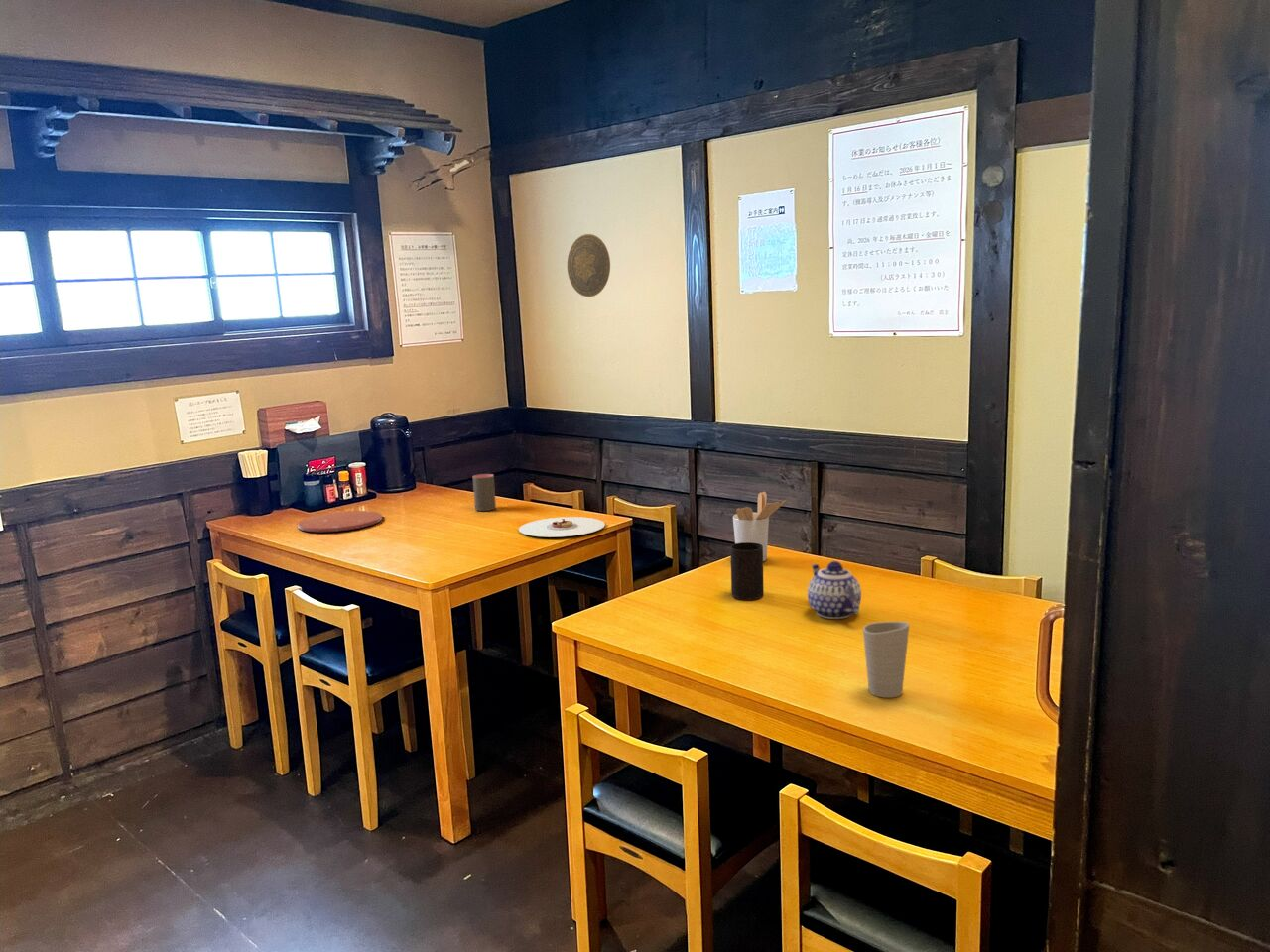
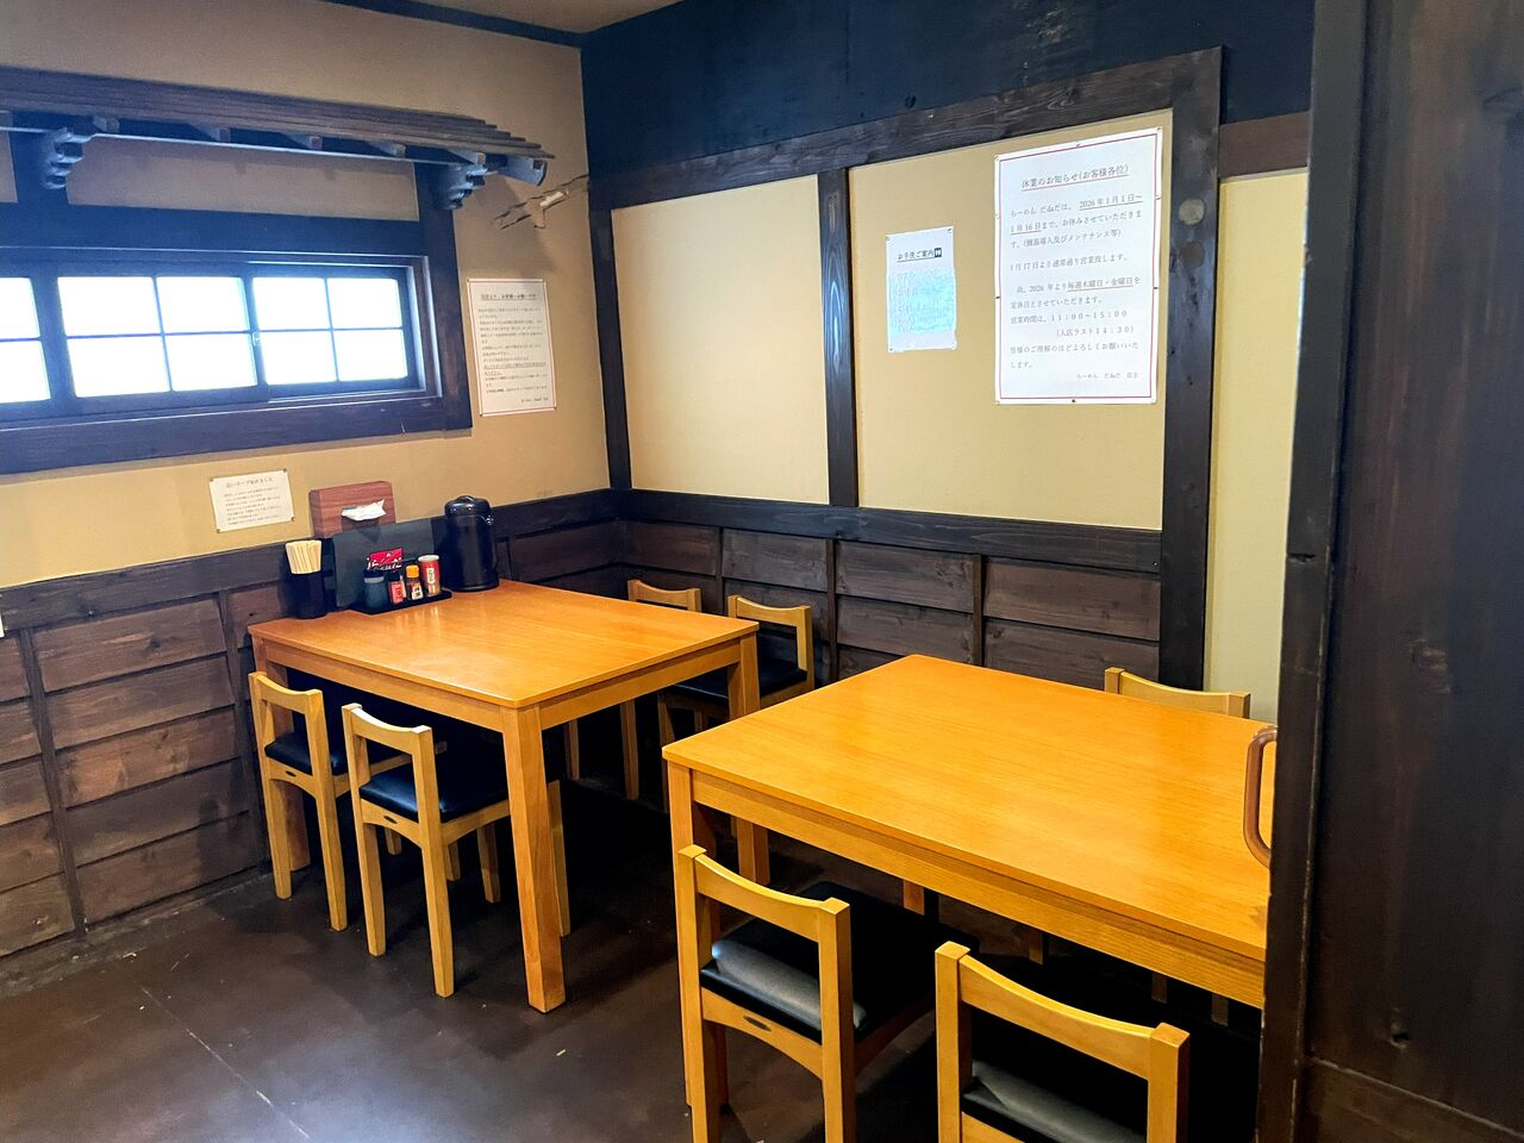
- plate [518,516,606,537]
- cup [729,542,765,601]
- plate [297,510,383,533]
- cup [862,621,911,699]
- teapot [807,560,862,620]
- decorative plate [567,233,611,297]
- utensil holder [732,491,787,562]
- cup [472,473,497,512]
